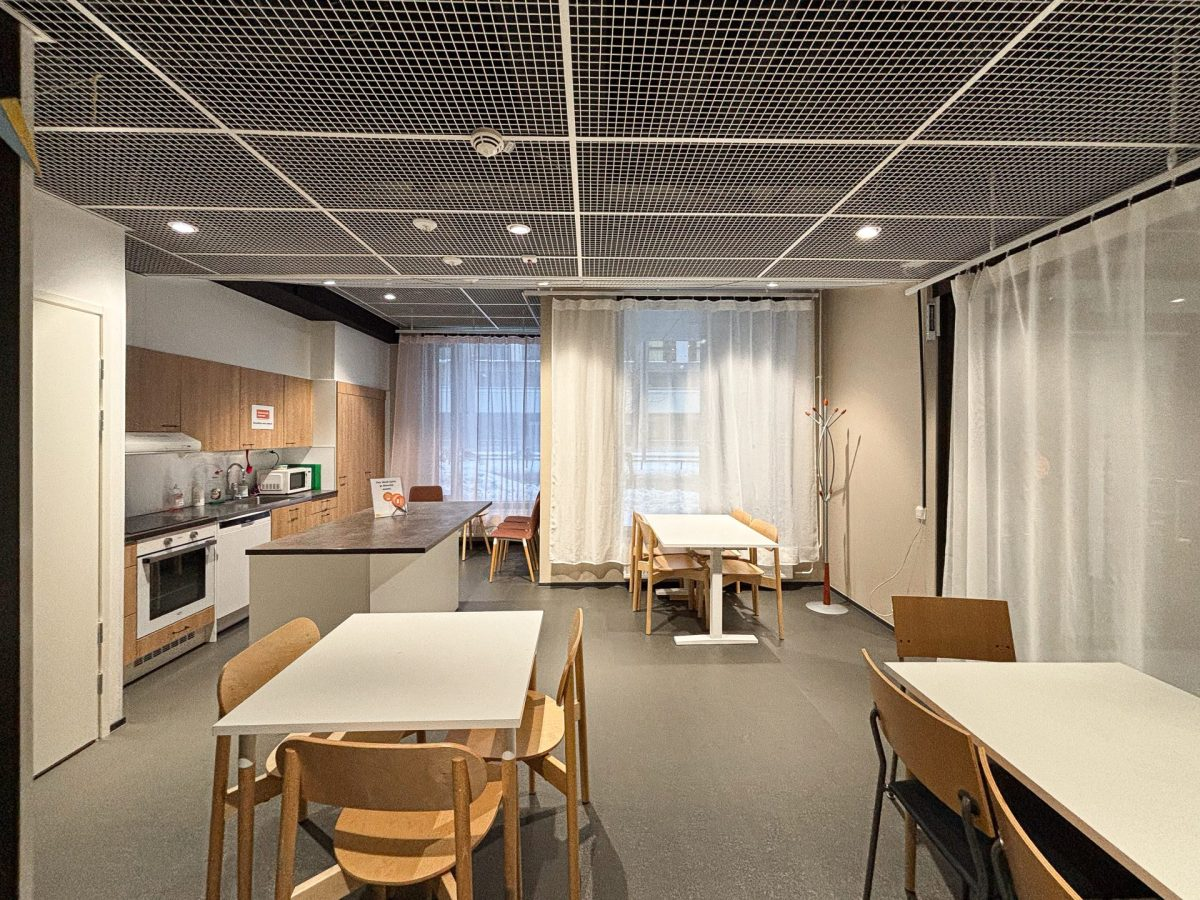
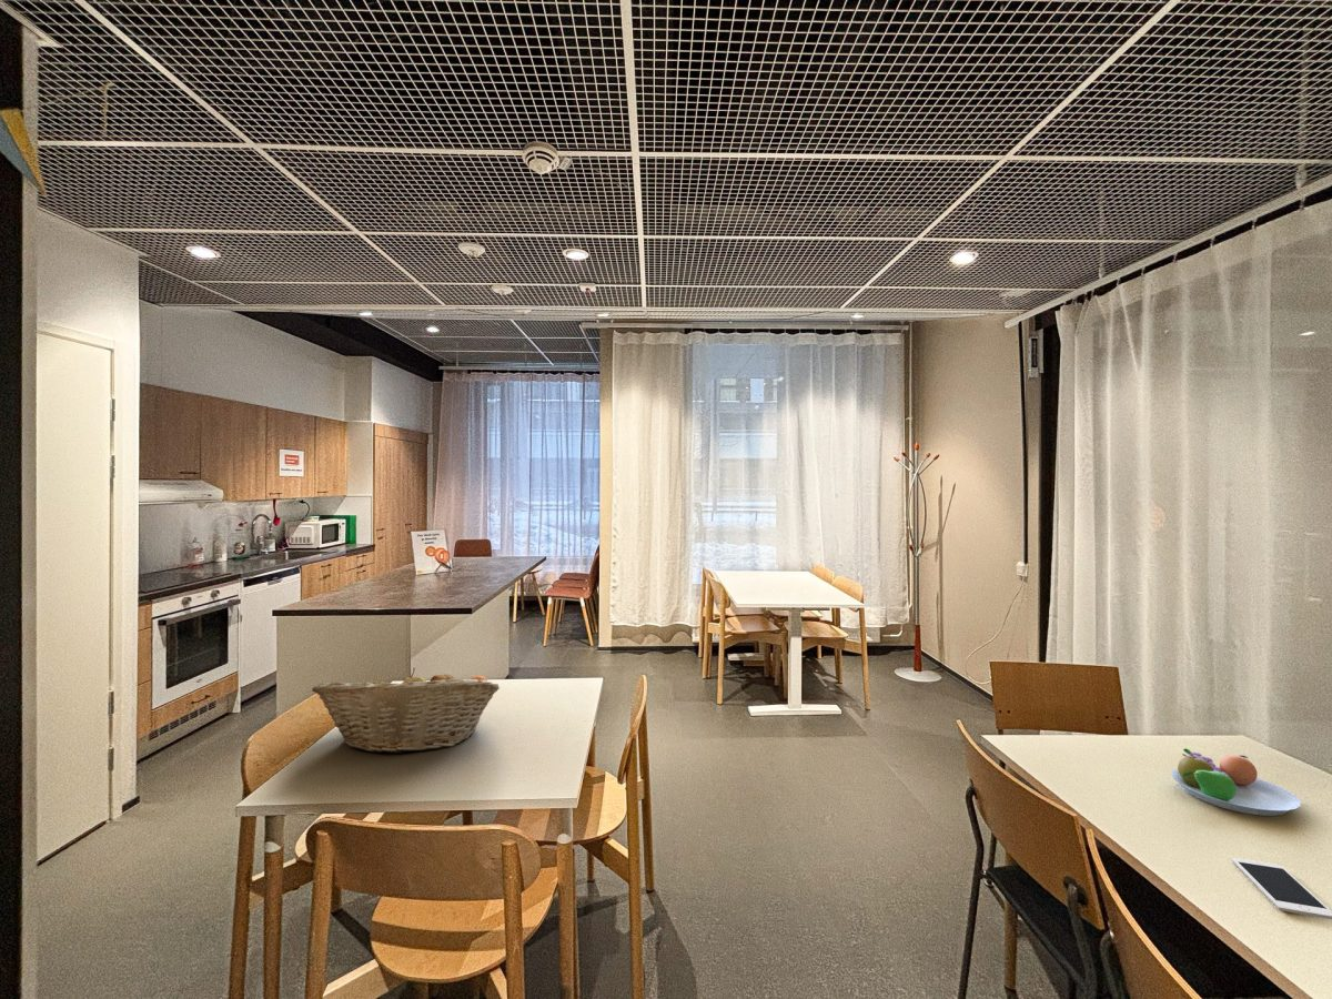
+ fruit bowl [1170,747,1302,817]
+ cell phone [1231,857,1332,920]
+ fruit basket [311,667,501,755]
